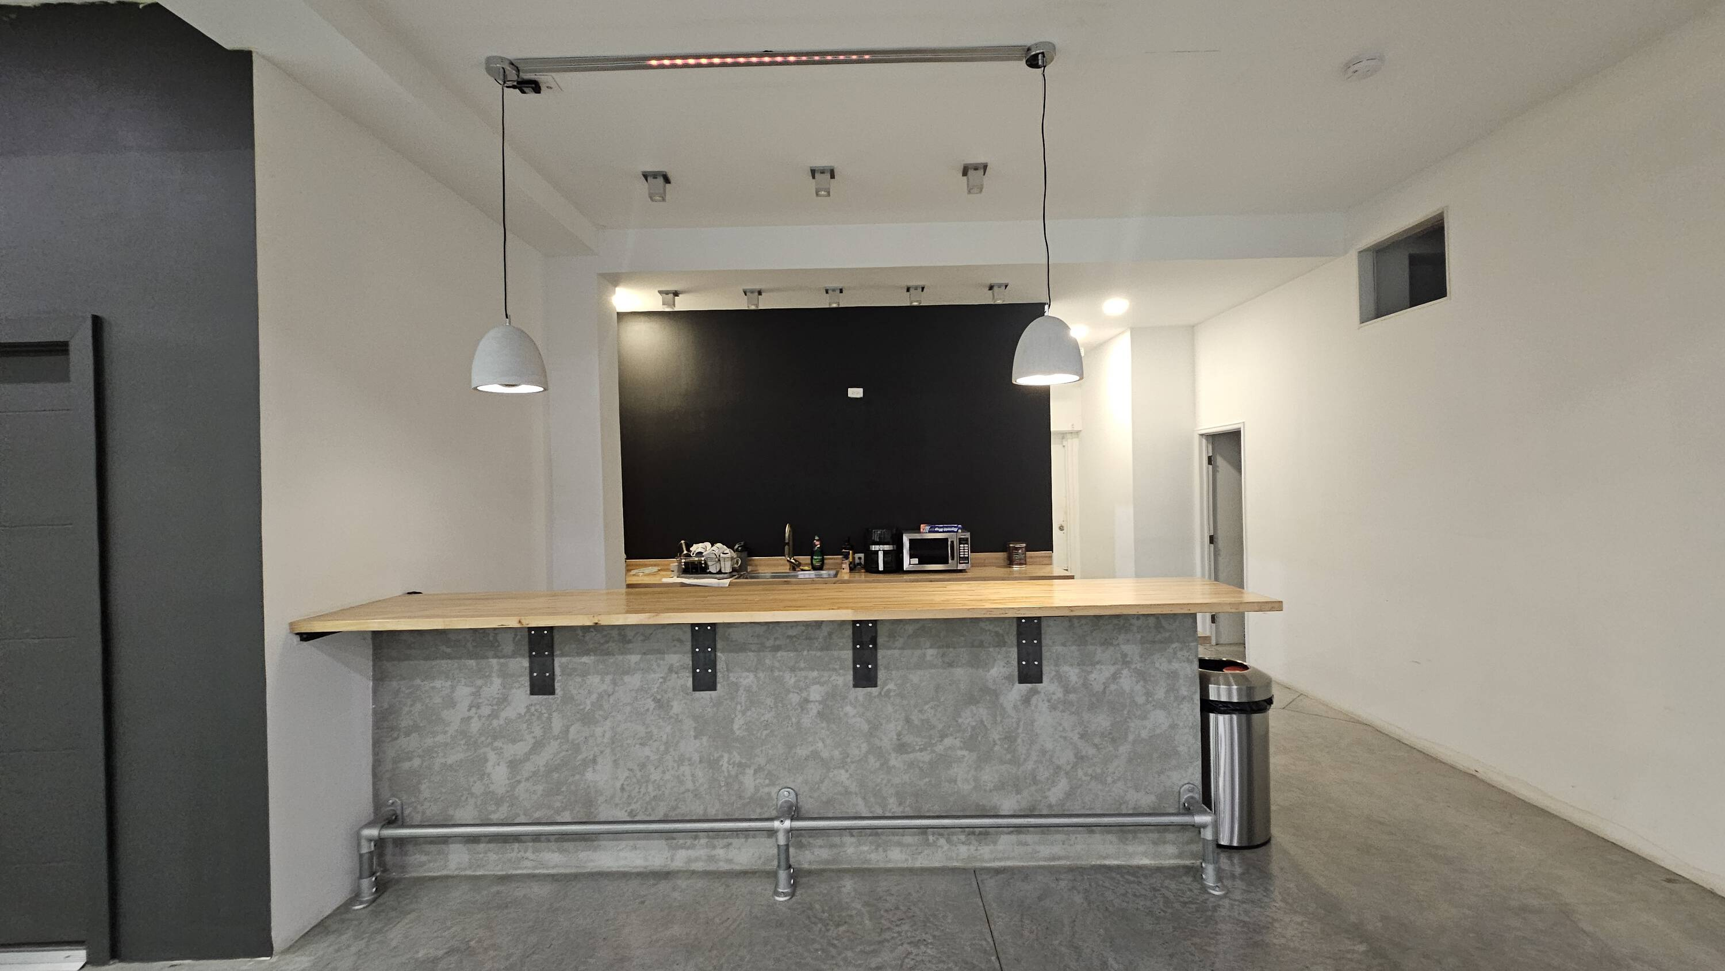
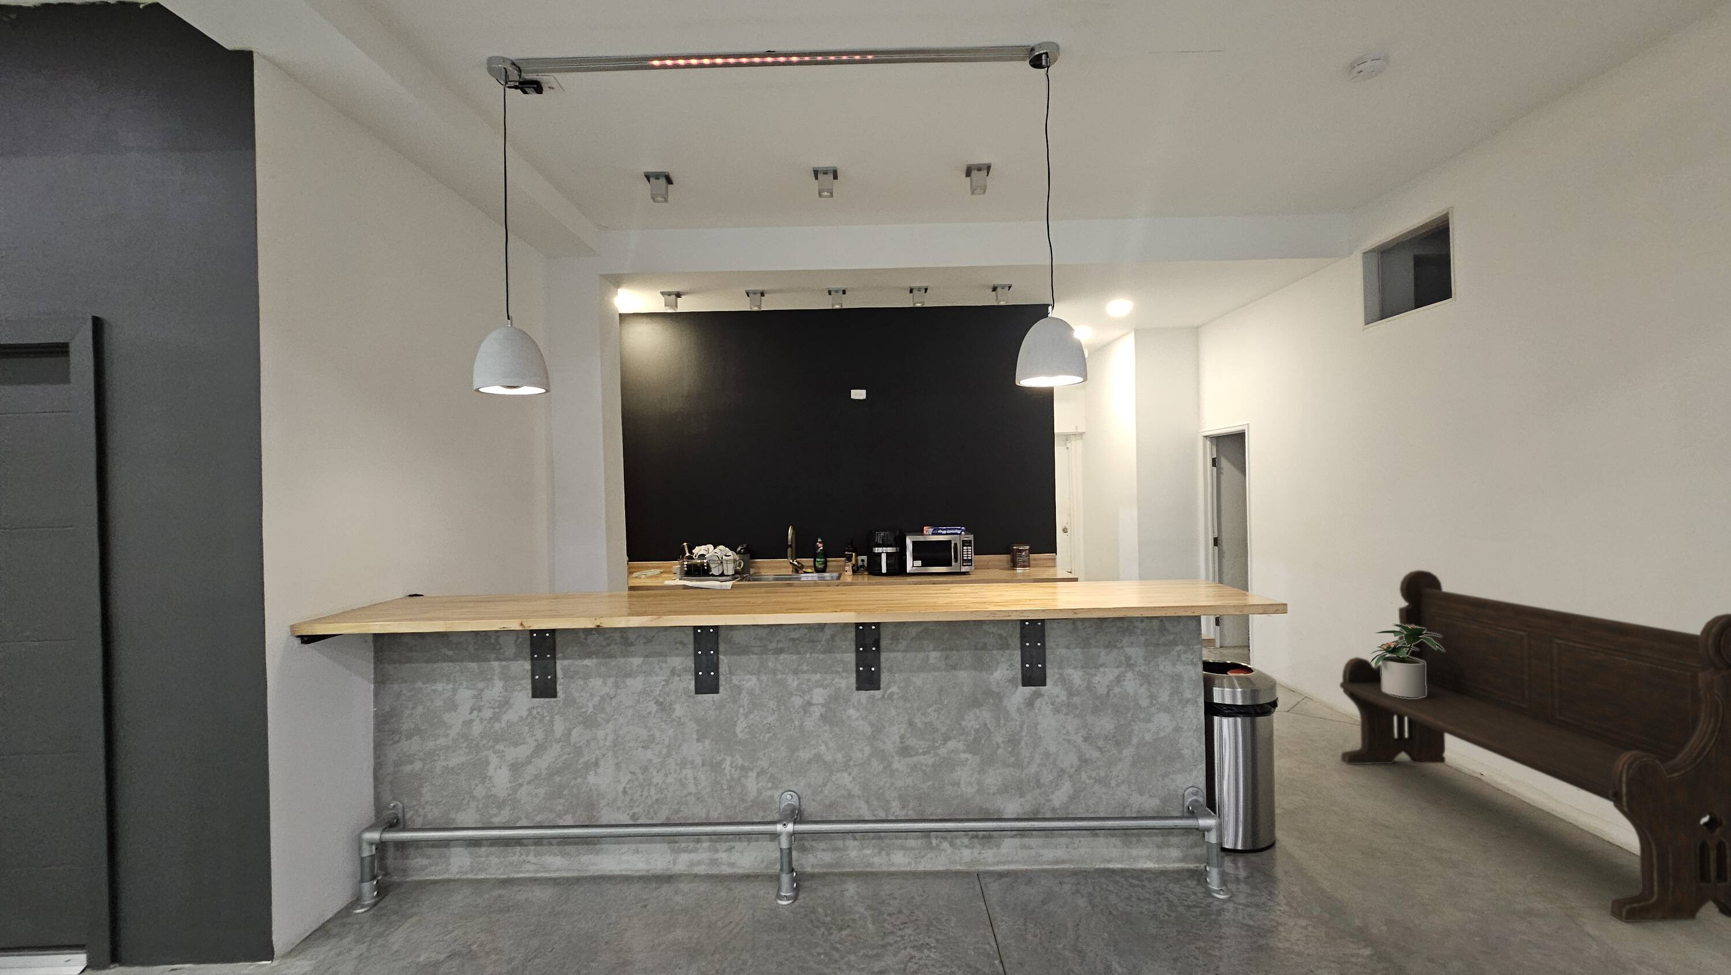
+ potted plant [1370,623,1444,698]
+ bench [1339,570,1731,923]
